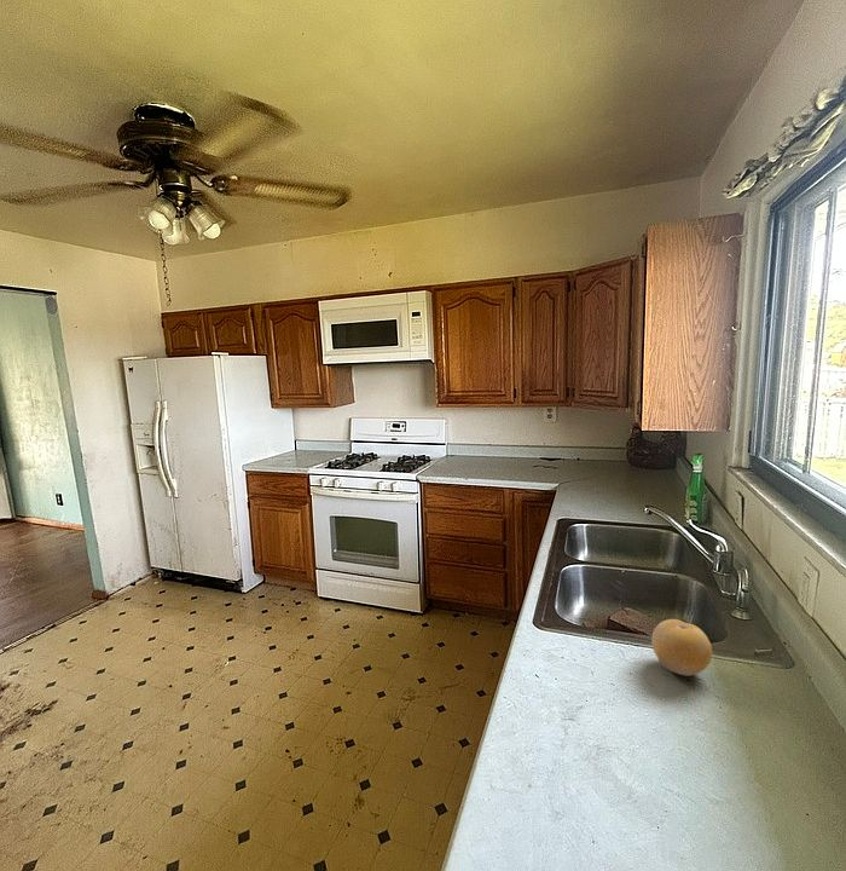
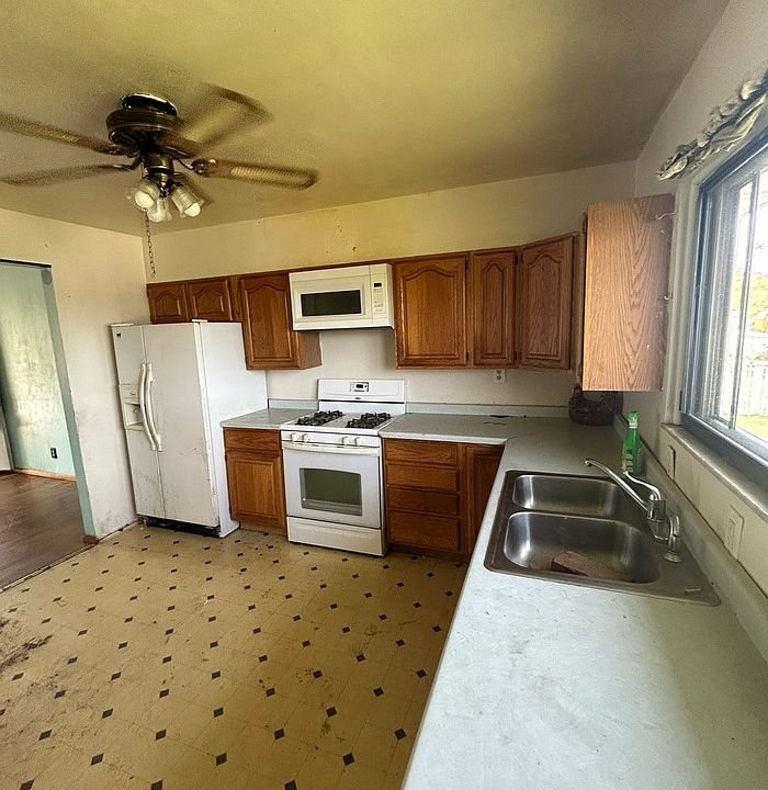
- fruit [650,618,713,677]
